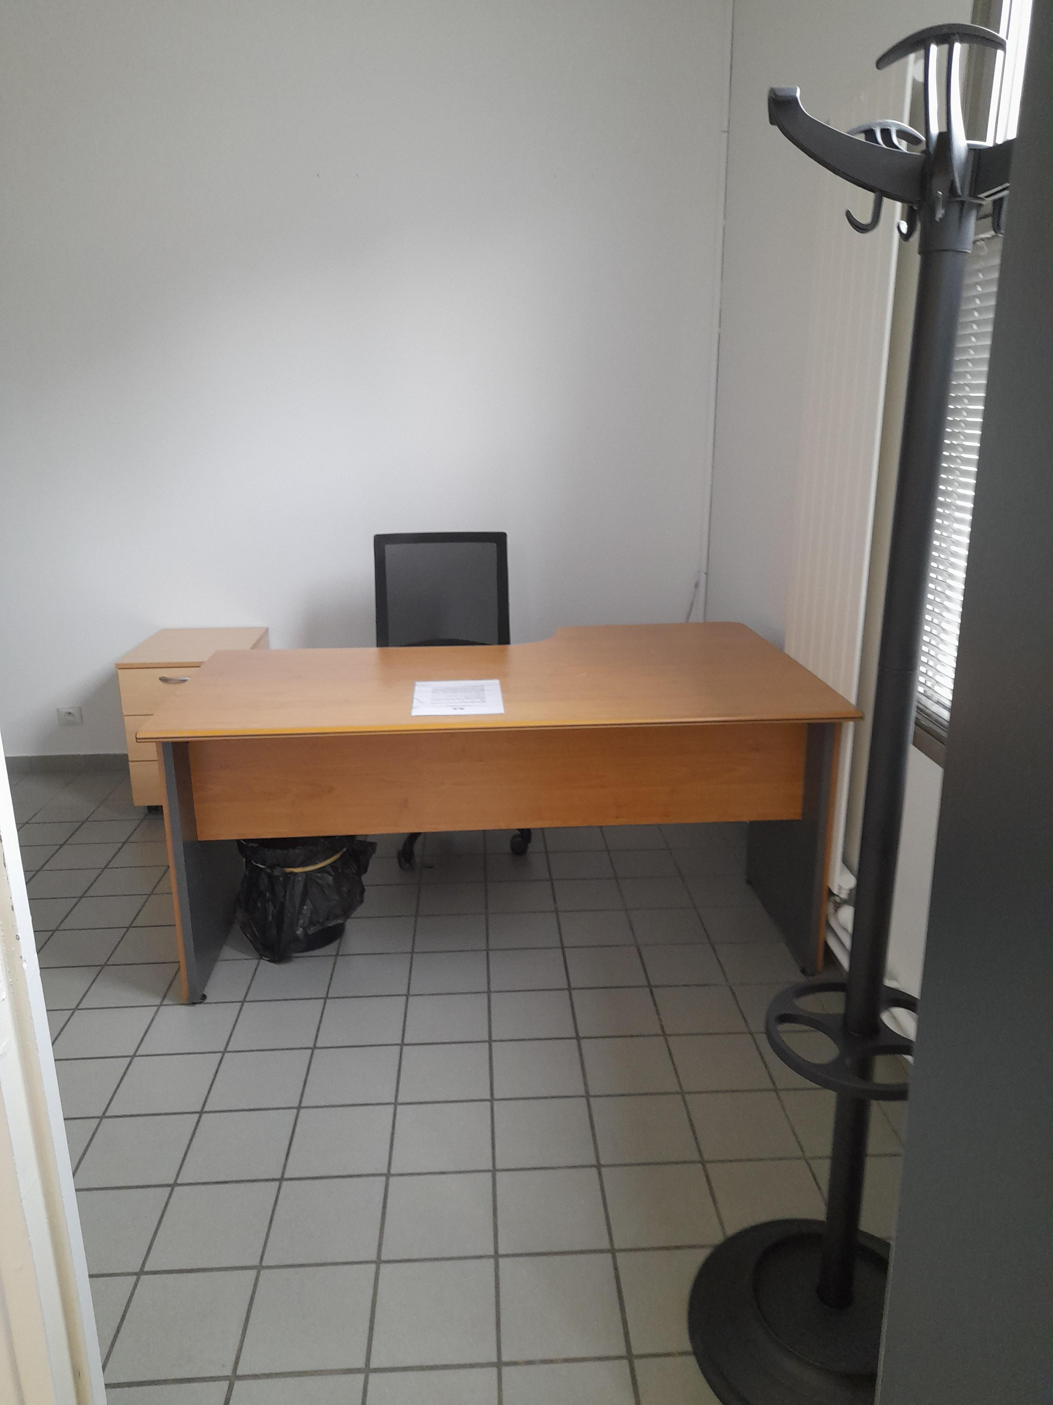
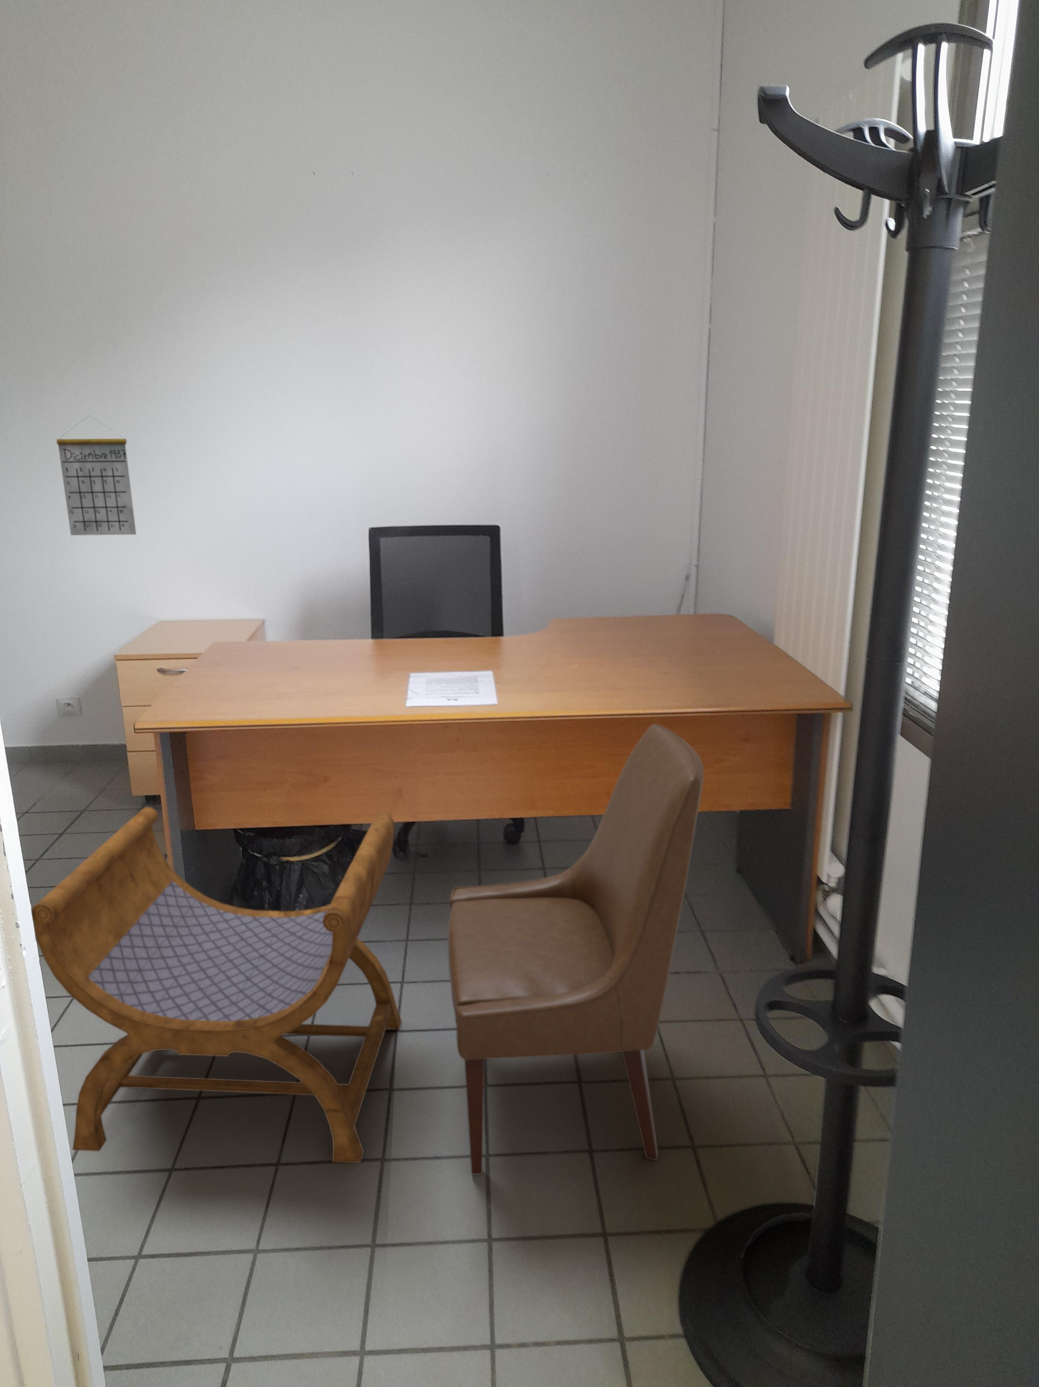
+ calendar [56,415,136,536]
+ chair [447,723,704,1175]
+ stool [32,807,402,1163]
